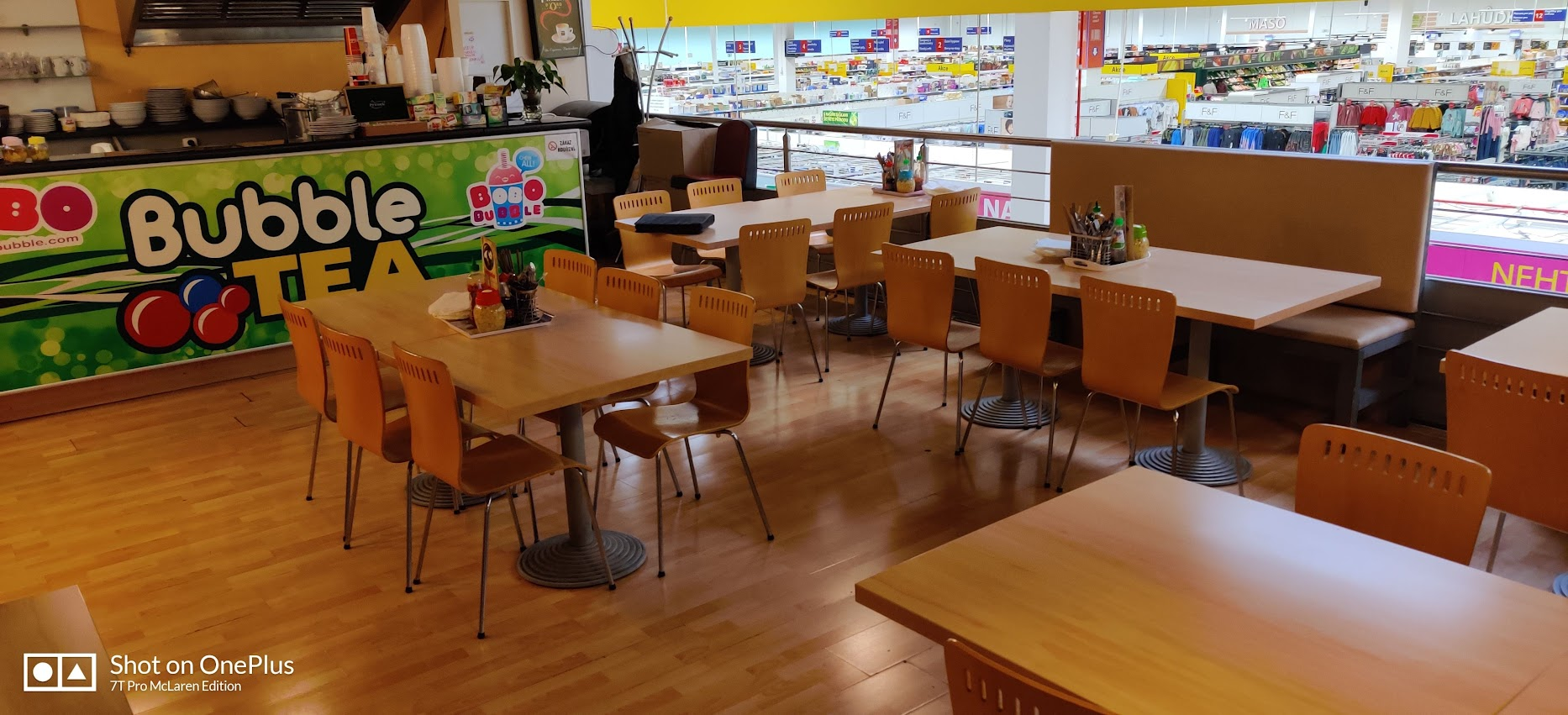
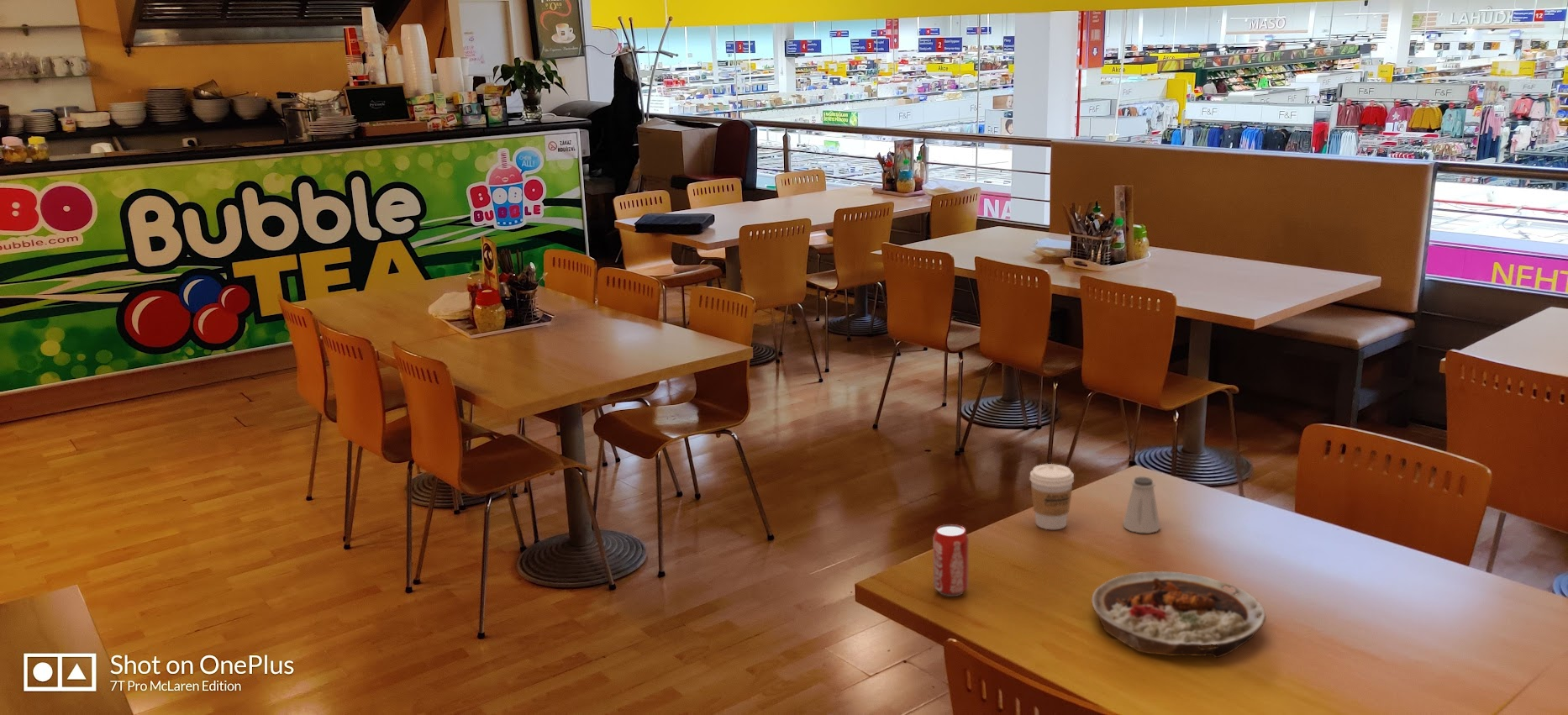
+ plate [1092,570,1267,660]
+ saltshaker [1122,476,1161,534]
+ beverage can [932,523,970,597]
+ coffee cup [1029,463,1075,530]
